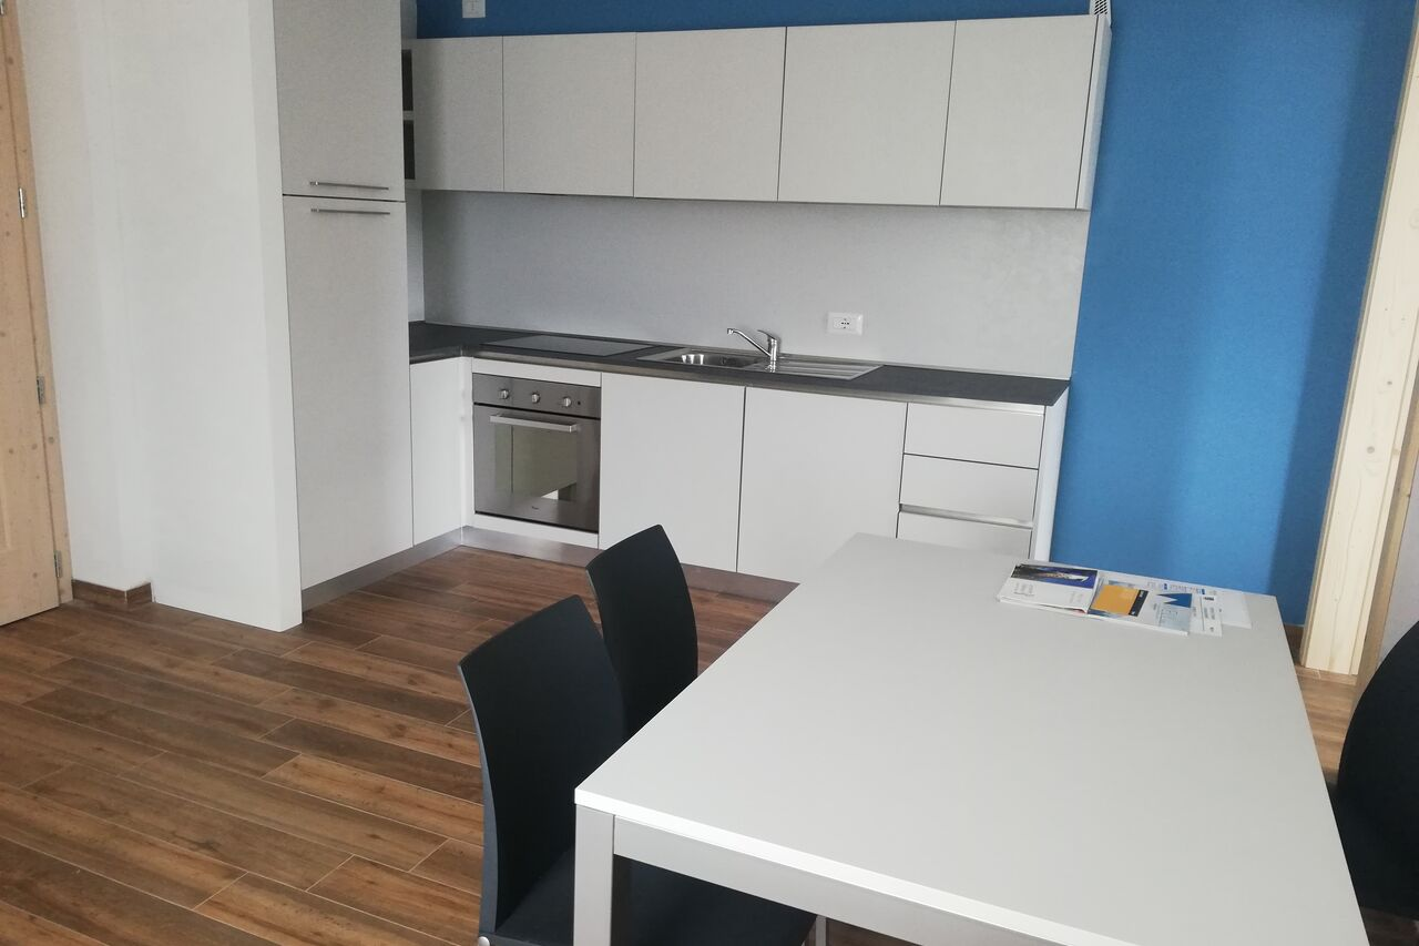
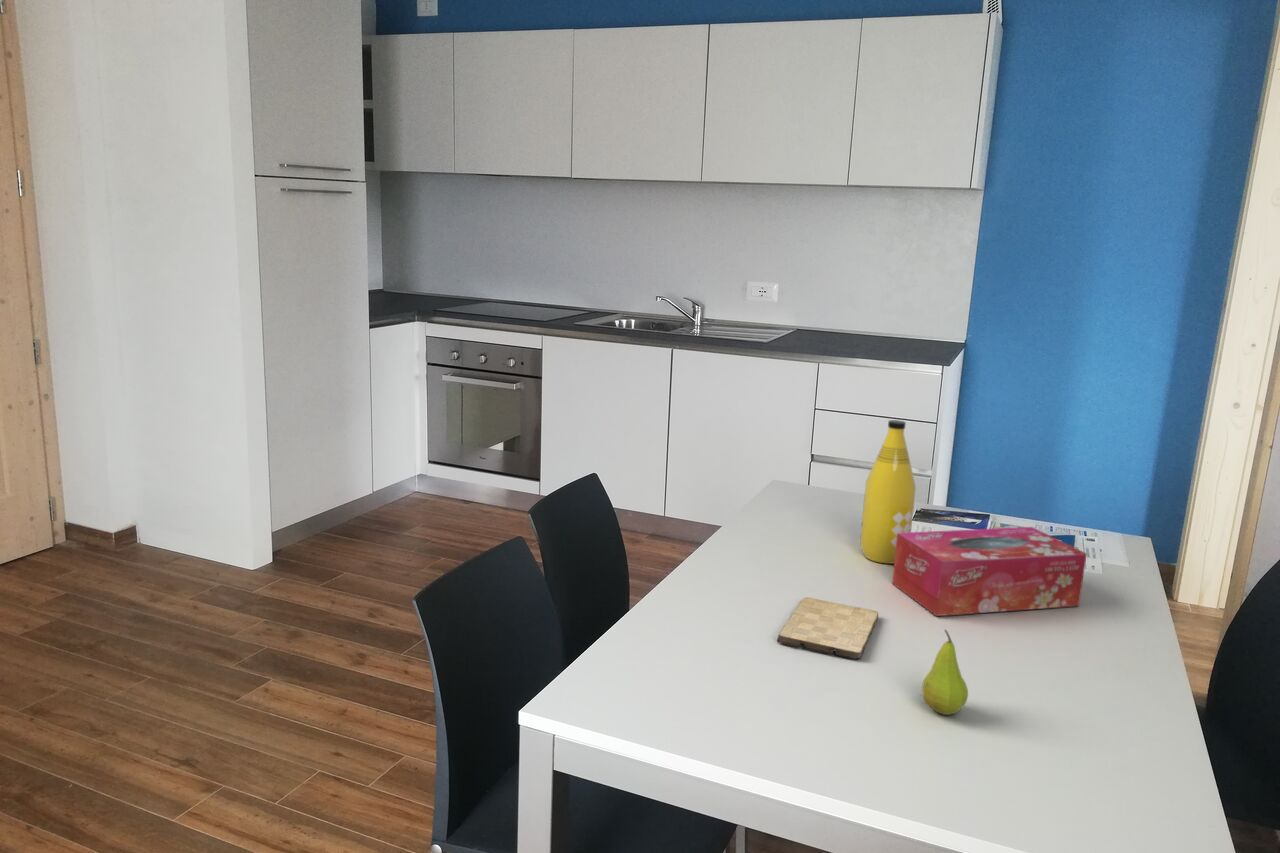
+ cutting board [776,596,879,660]
+ fruit [921,629,969,716]
+ bottle [859,419,917,564]
+ tissue box [891,526,1088,617]
